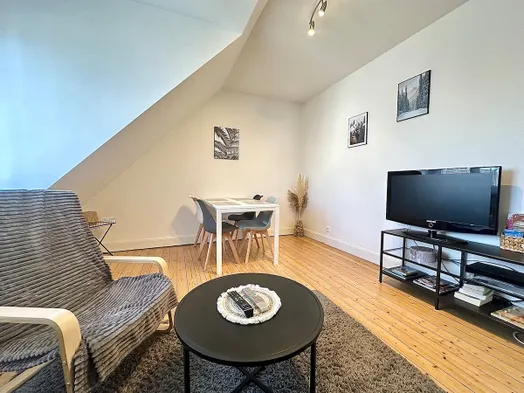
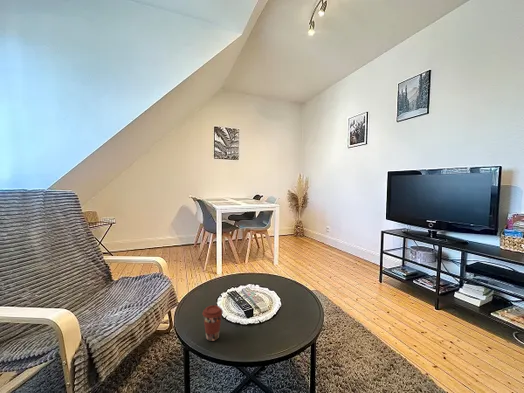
+ coffee cup [201,304,224,342]
